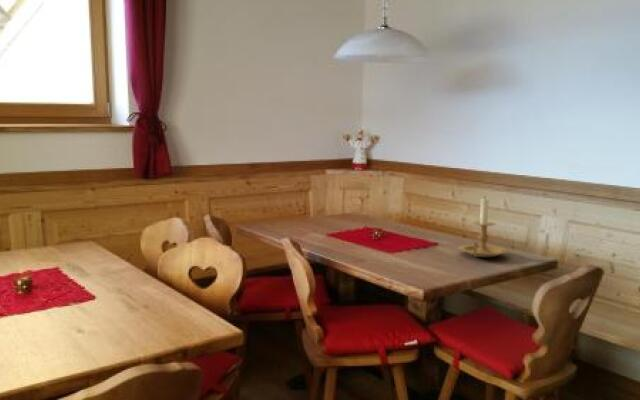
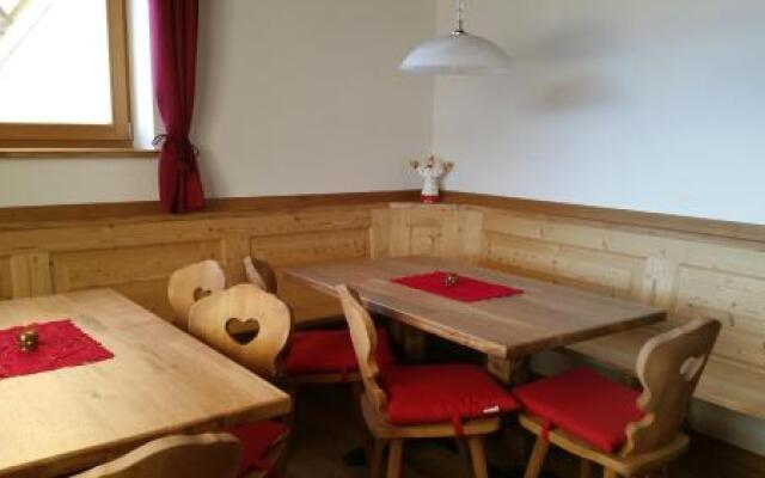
- candle holder [458,195,509,258]
